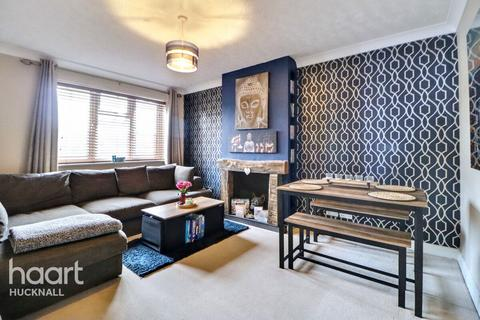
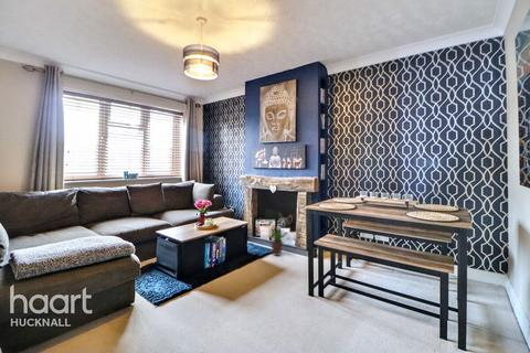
+ potted plant [267,224,288,257]
